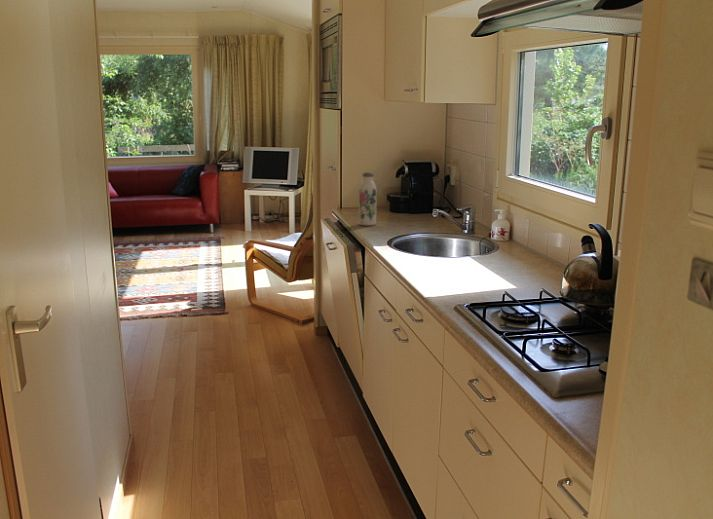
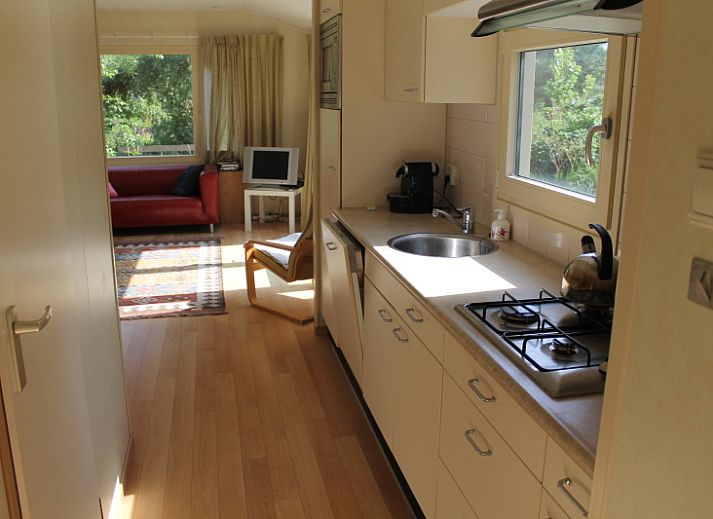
- water bottle [358,171,377,227]
